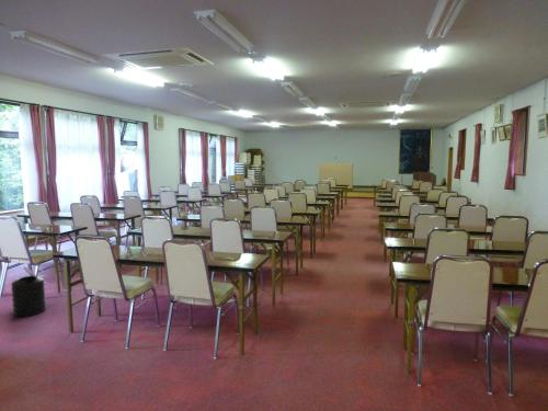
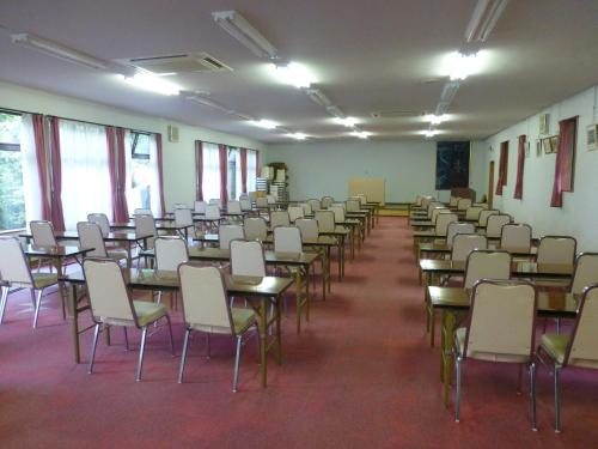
- trash can [10,266,47,318]
